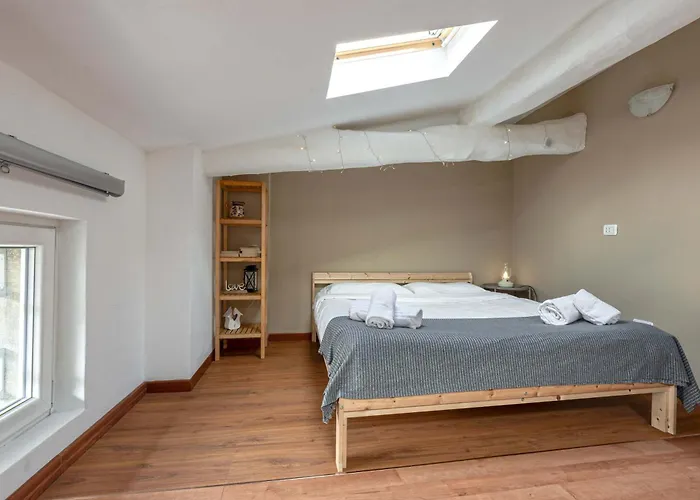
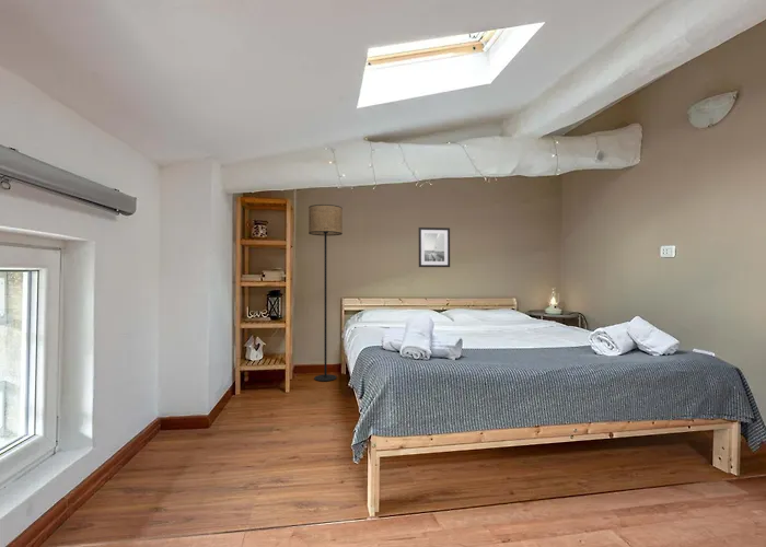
+ floor lamp [307,203,344,382]
+ wall art [418,226,451,268]
